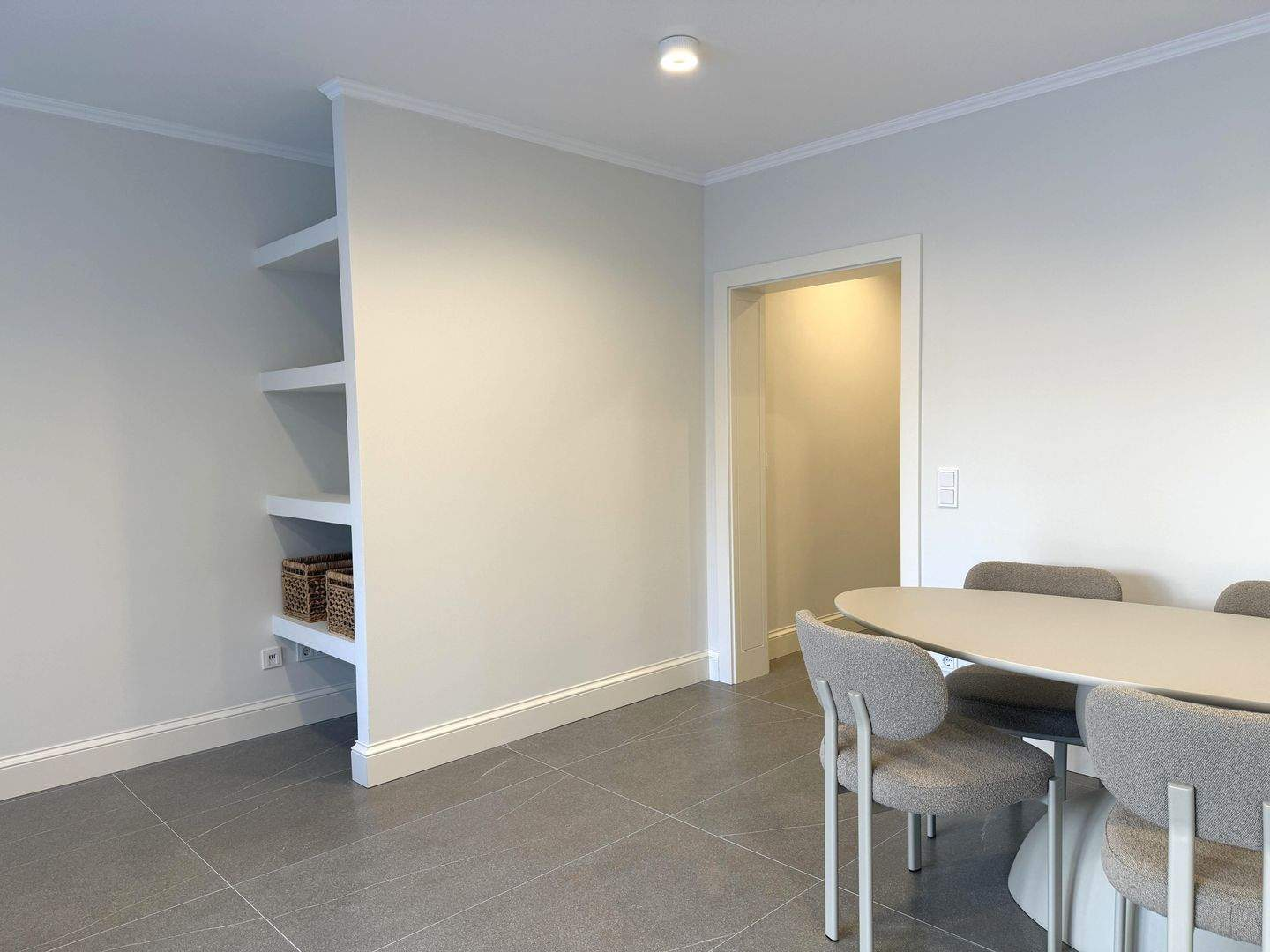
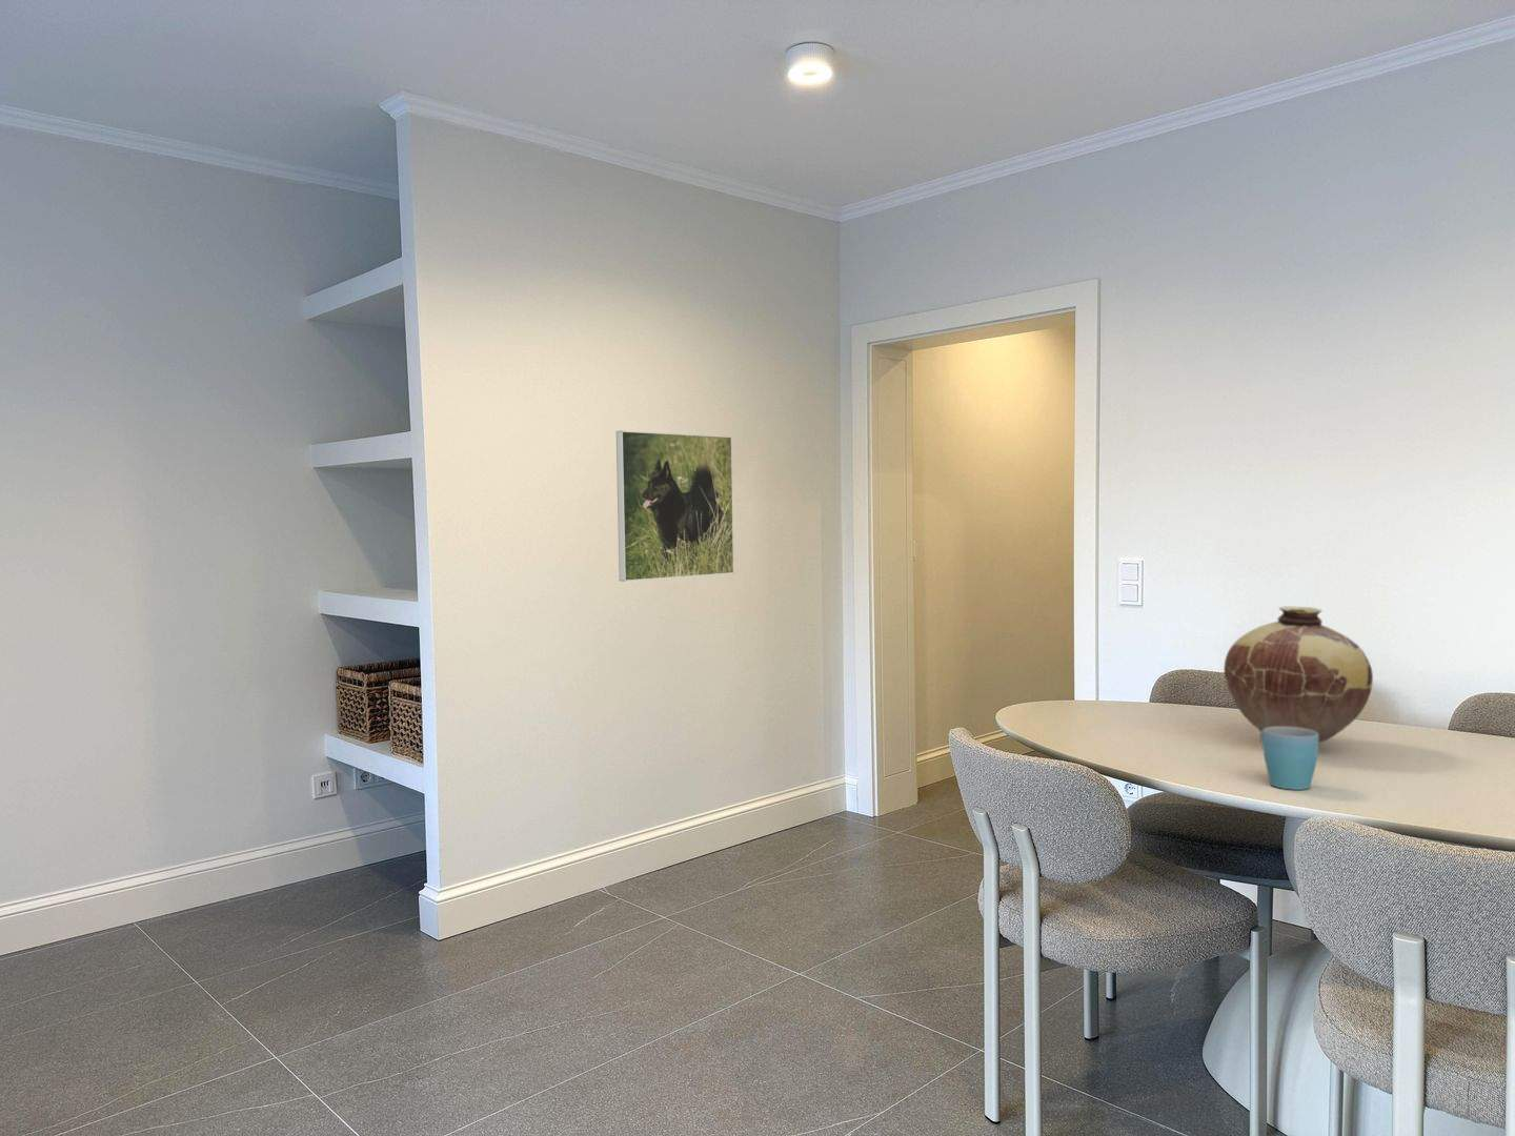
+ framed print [616,431,735,582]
+ mug [1260,727,1319,791]
+ vase [1223,605,1374,745]
